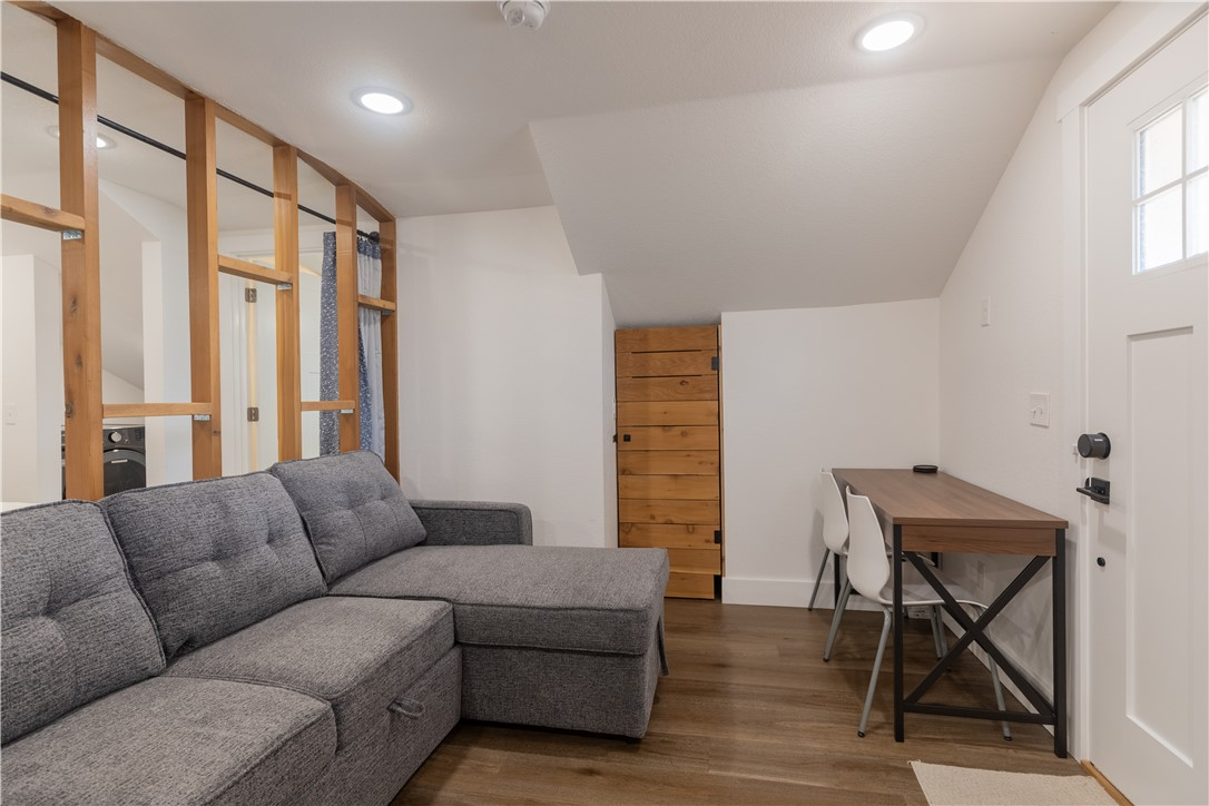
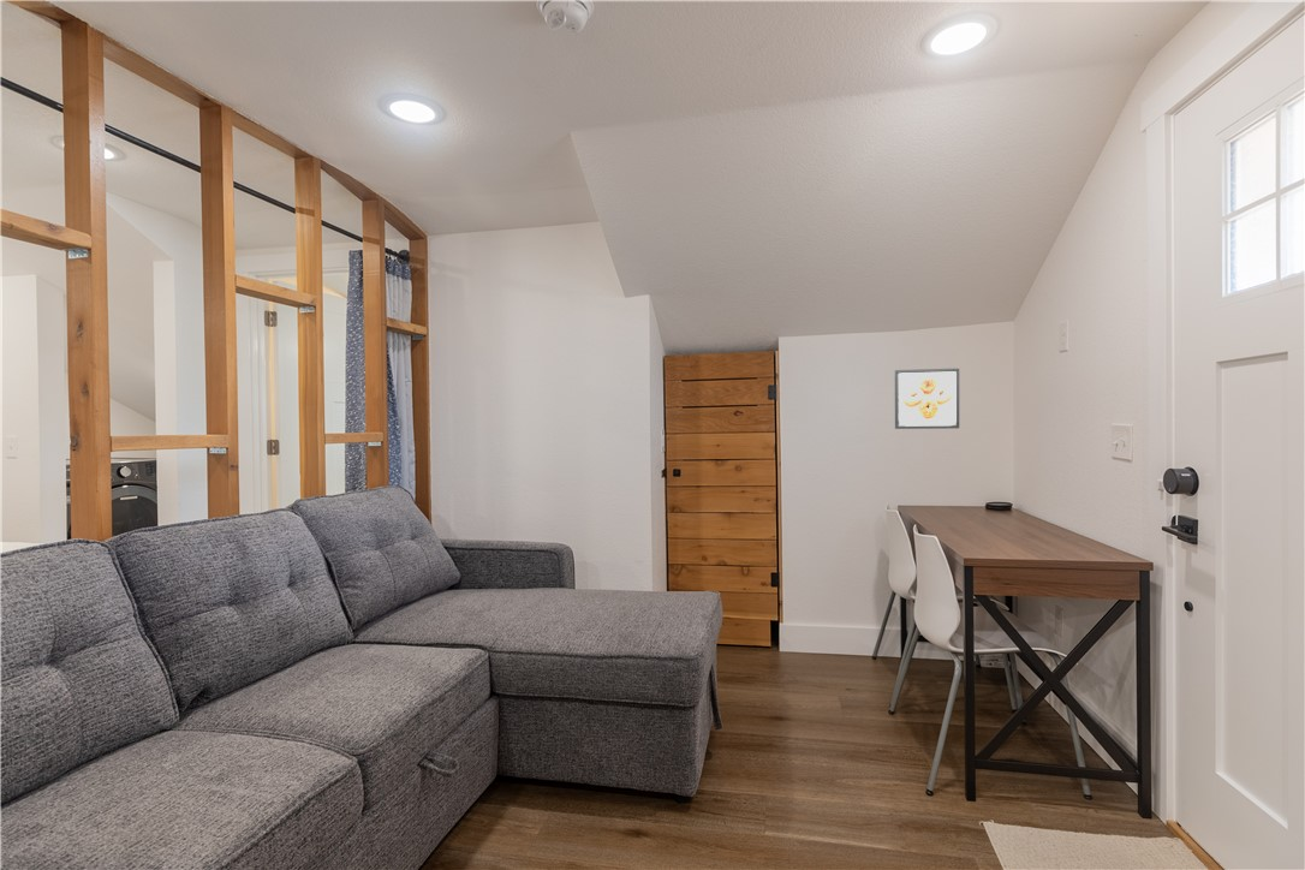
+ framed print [894,368,960,430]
